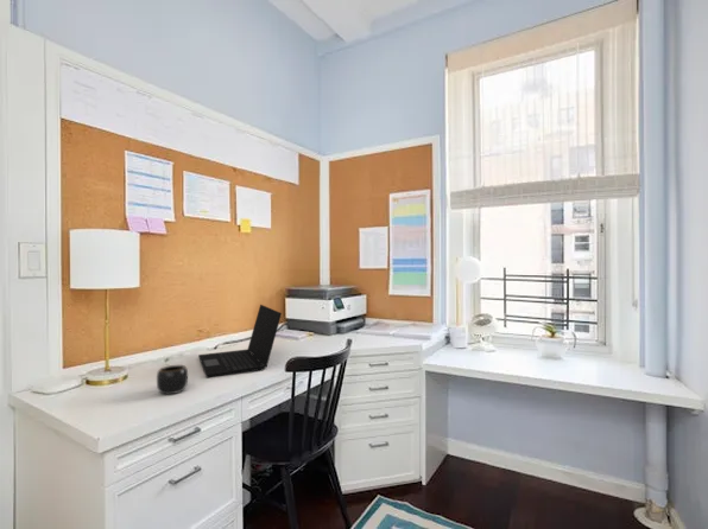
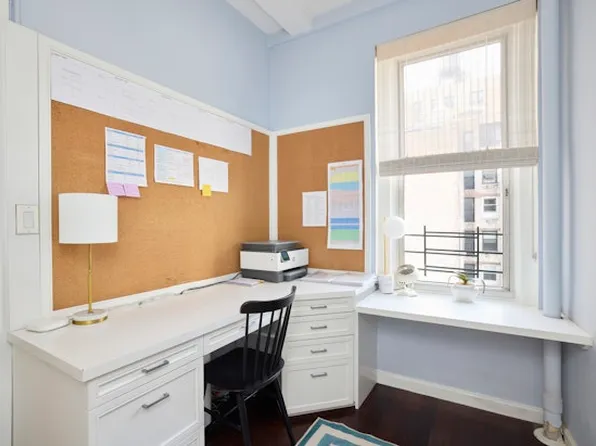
- mug [156,364,189,396]
- laptop [197,304,283,378]
